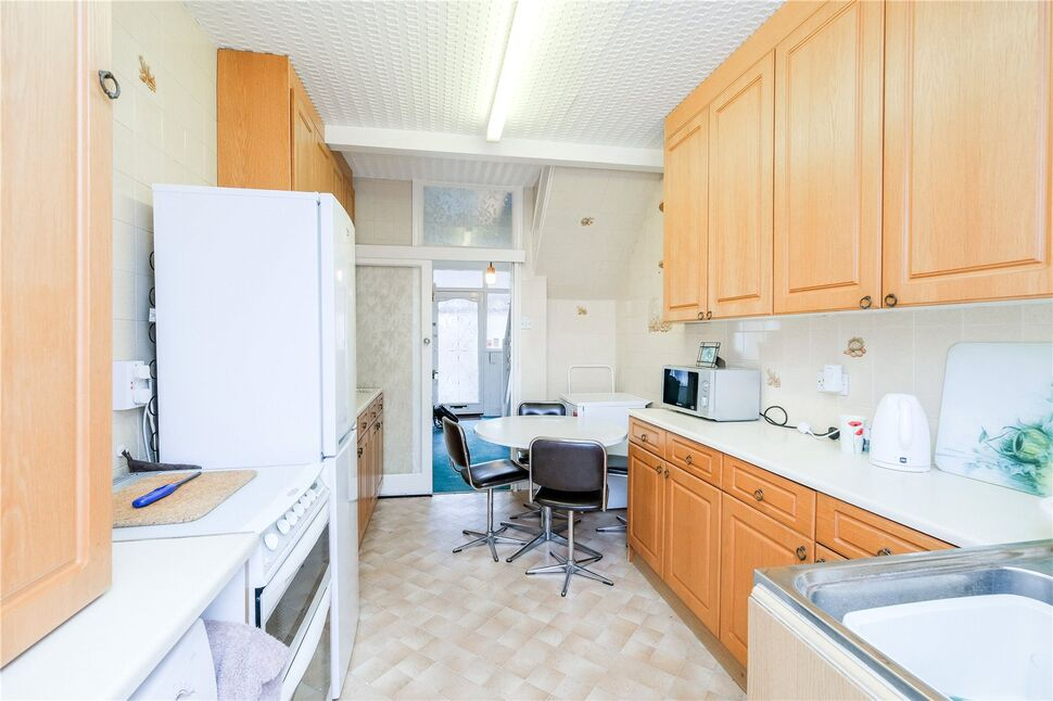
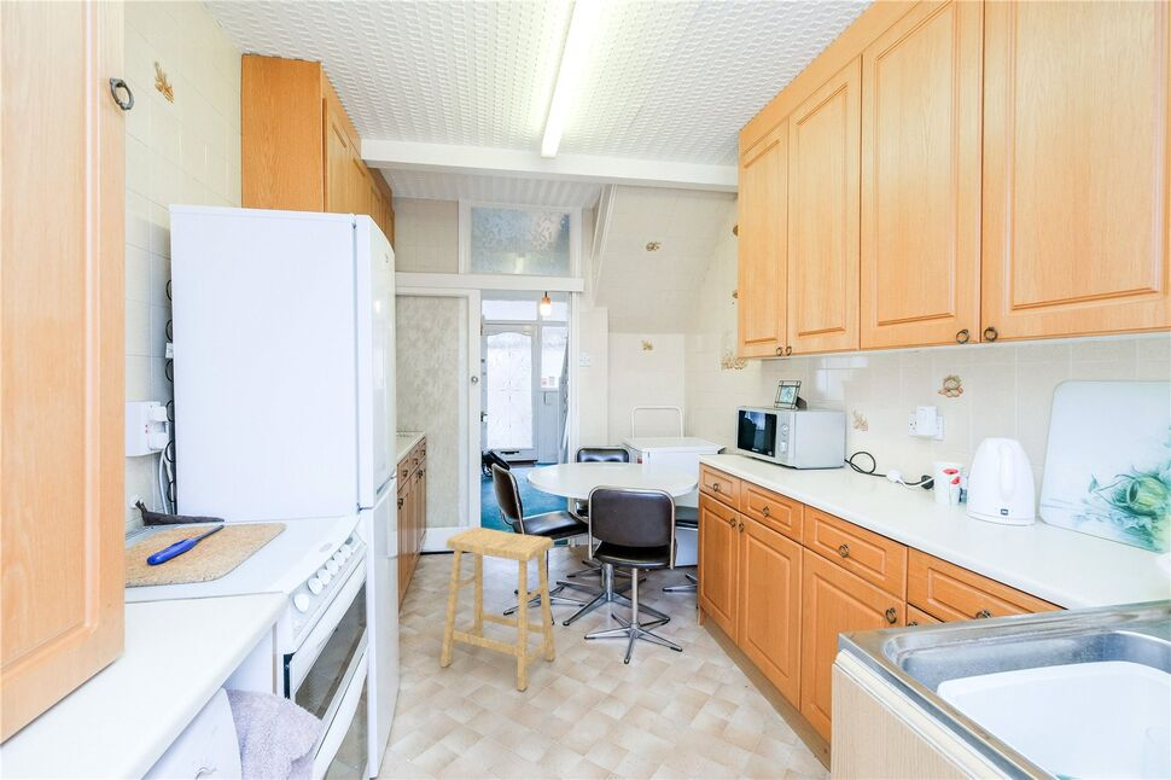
+ stool [439,526,557,692]
